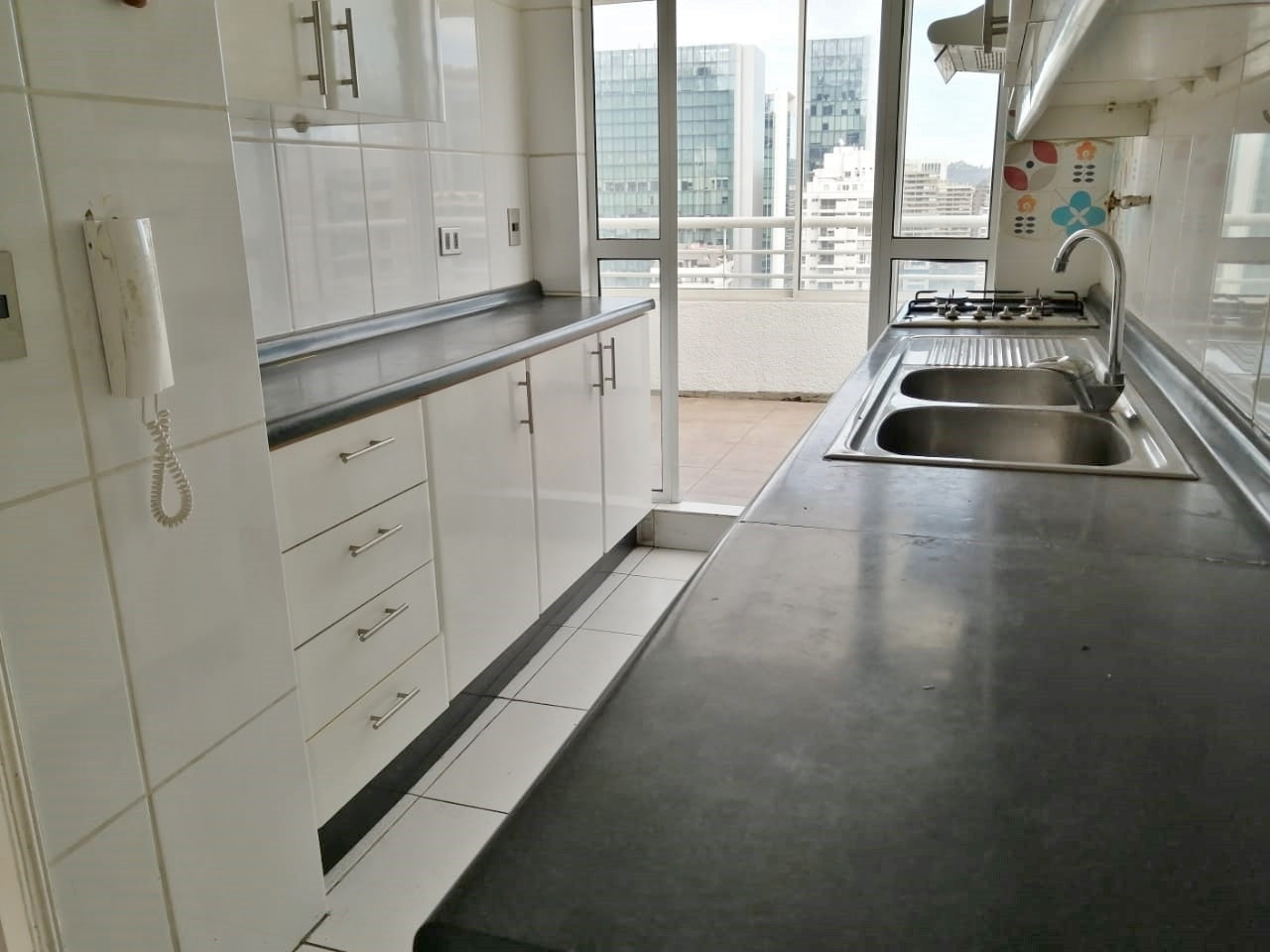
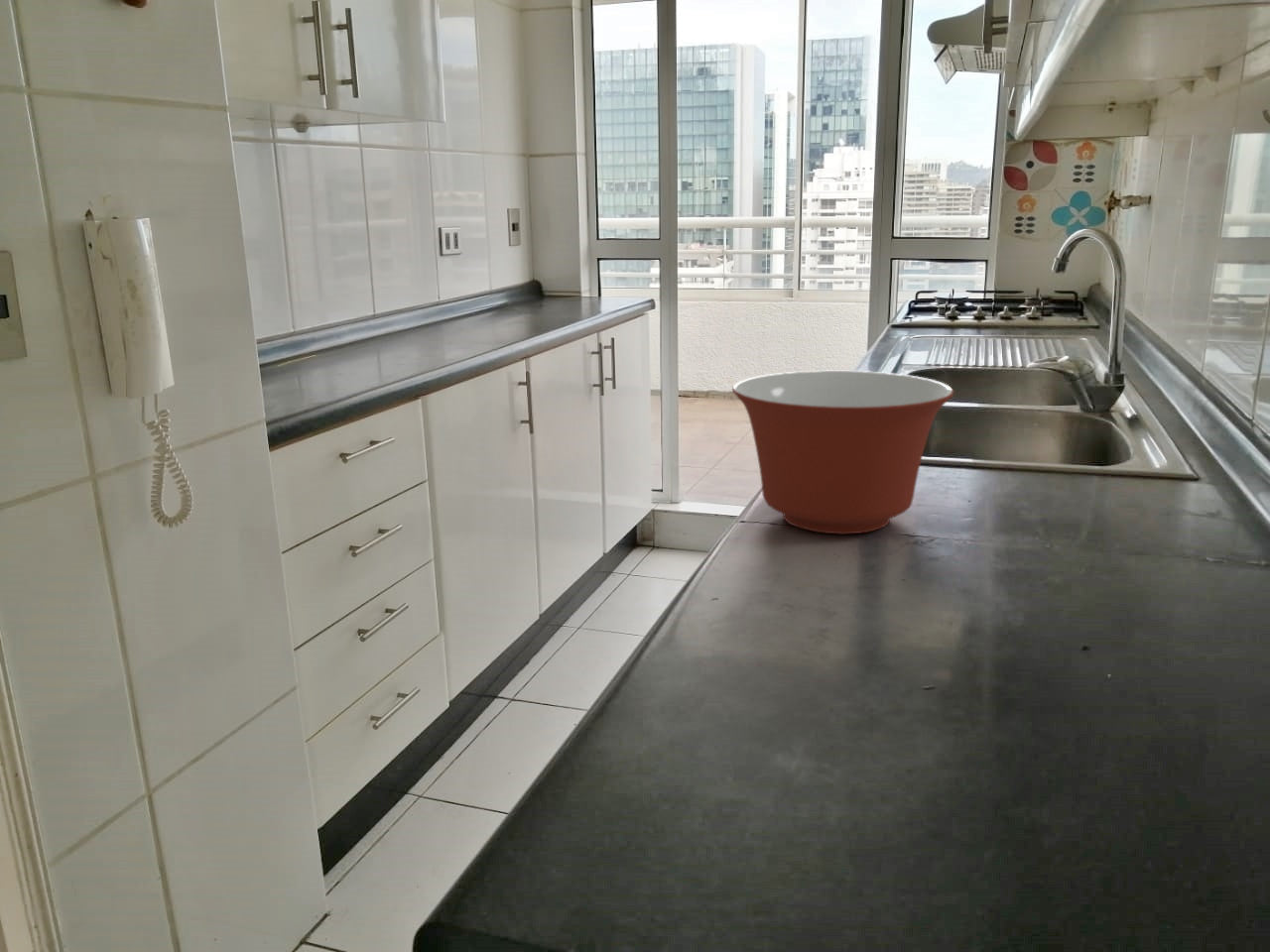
+ mixing bowl [731,370,954,535]
